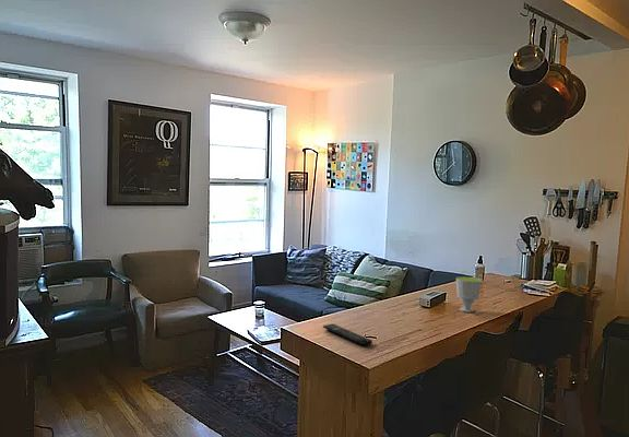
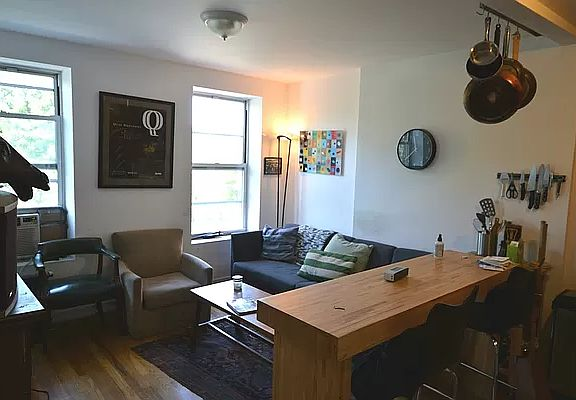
- remote control [322,323,373,347]
- cup [455,275,483,314]
